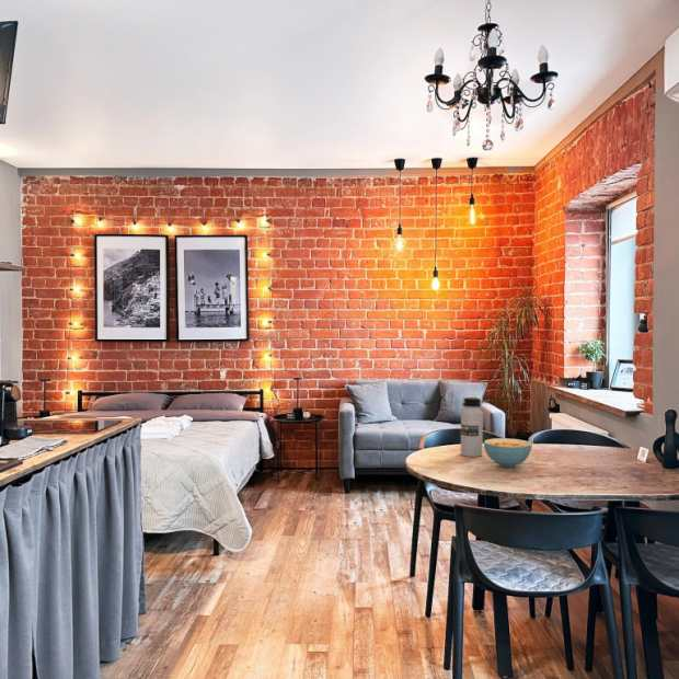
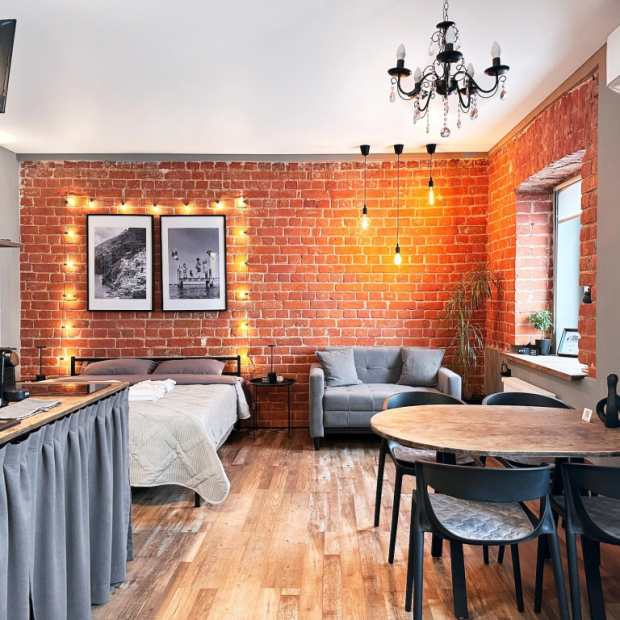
- water bottle [460,396,484,458]
- cereal bowl [483,437,533,469]
